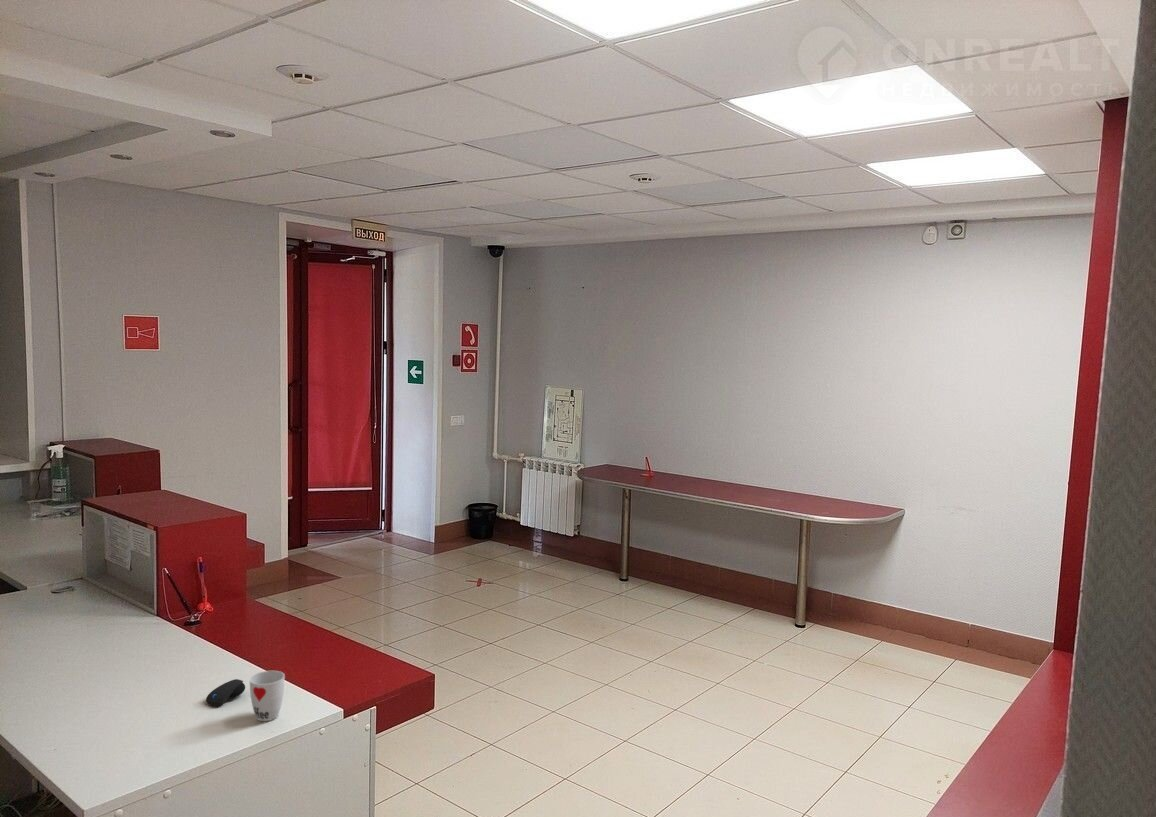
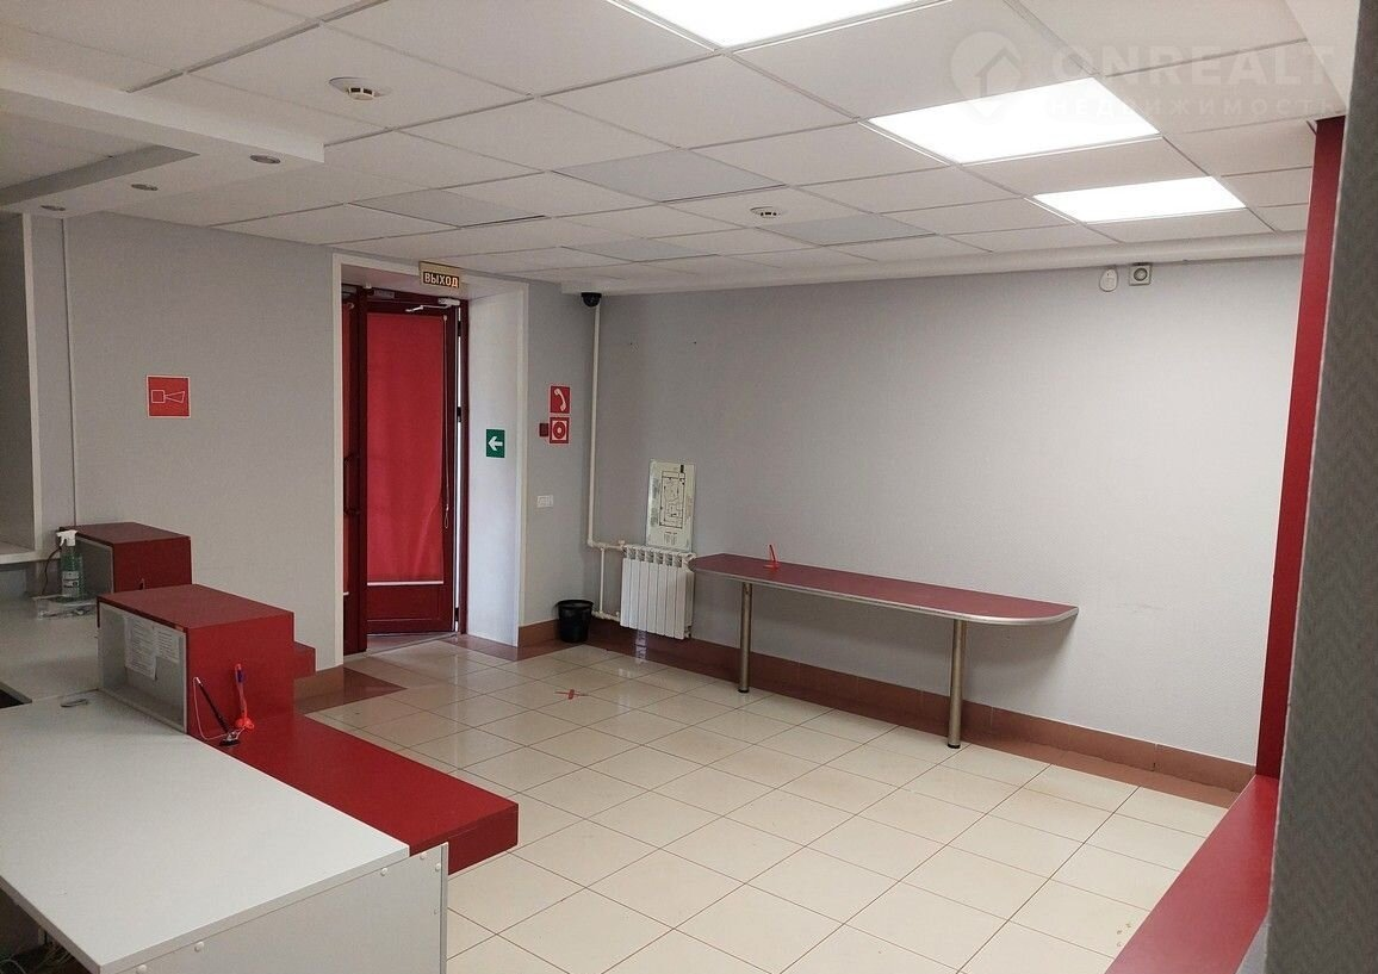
- computer mouse [205,678,246,708]
- cup [248,670,286,722]
